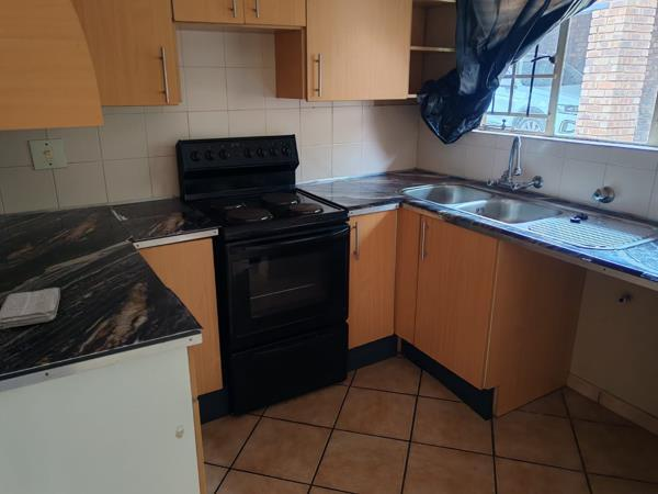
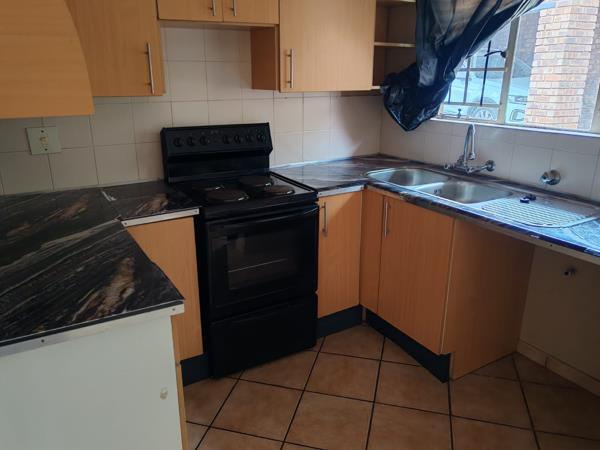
- washcloth [0,287,61,330]
